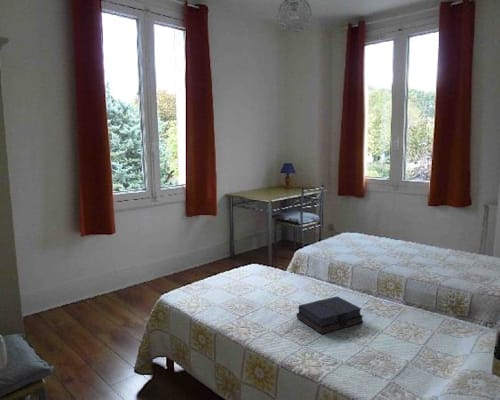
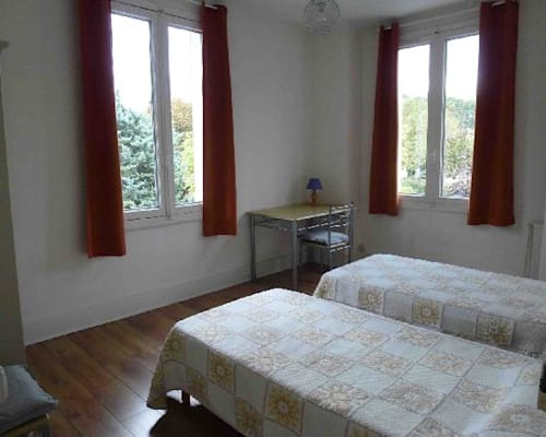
- book [295,295,365,335]
